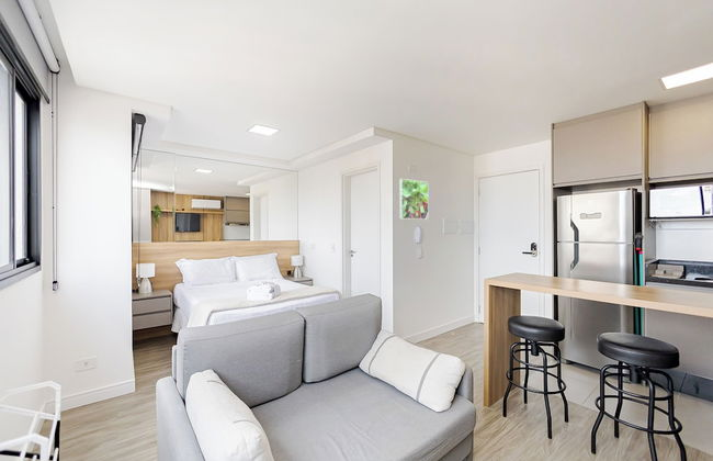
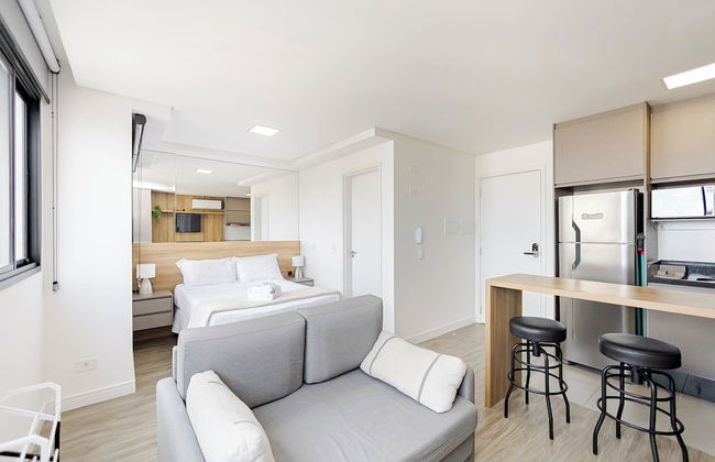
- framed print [398,178,429,221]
